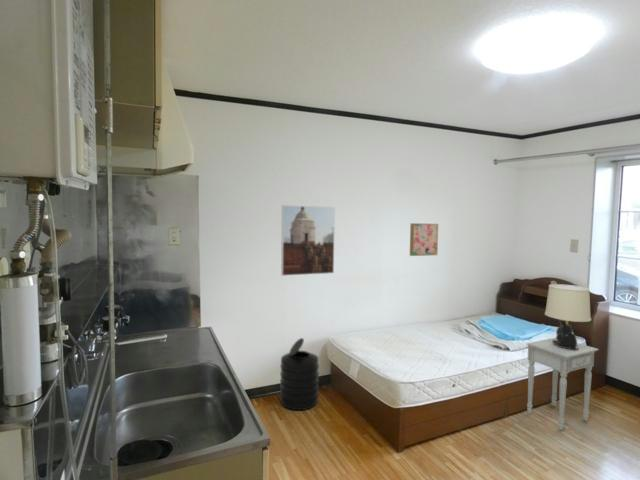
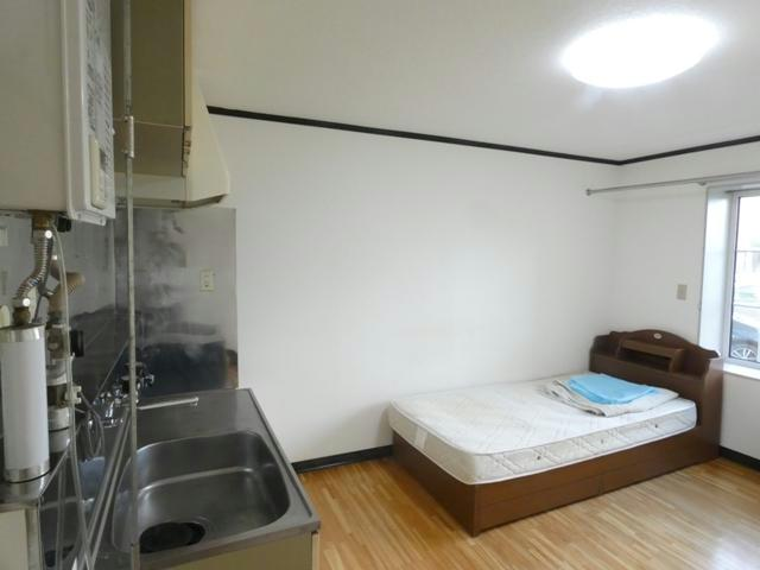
- wall art [409,222,439,257]
- nightstand [526,337,600,431]
- trash can [279,337,320,411]
- table lamp [544,283,592,350]
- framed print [280,204,336,277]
